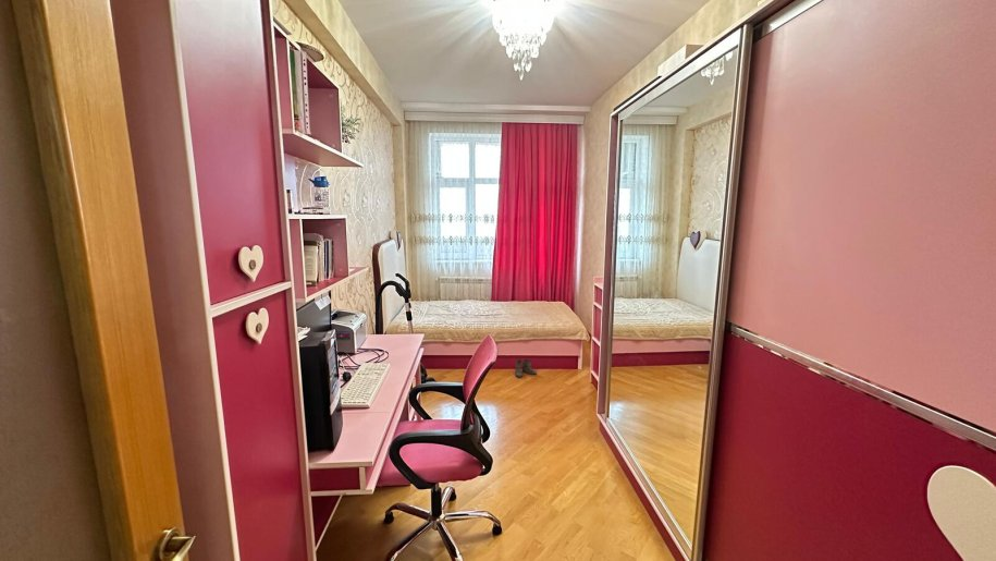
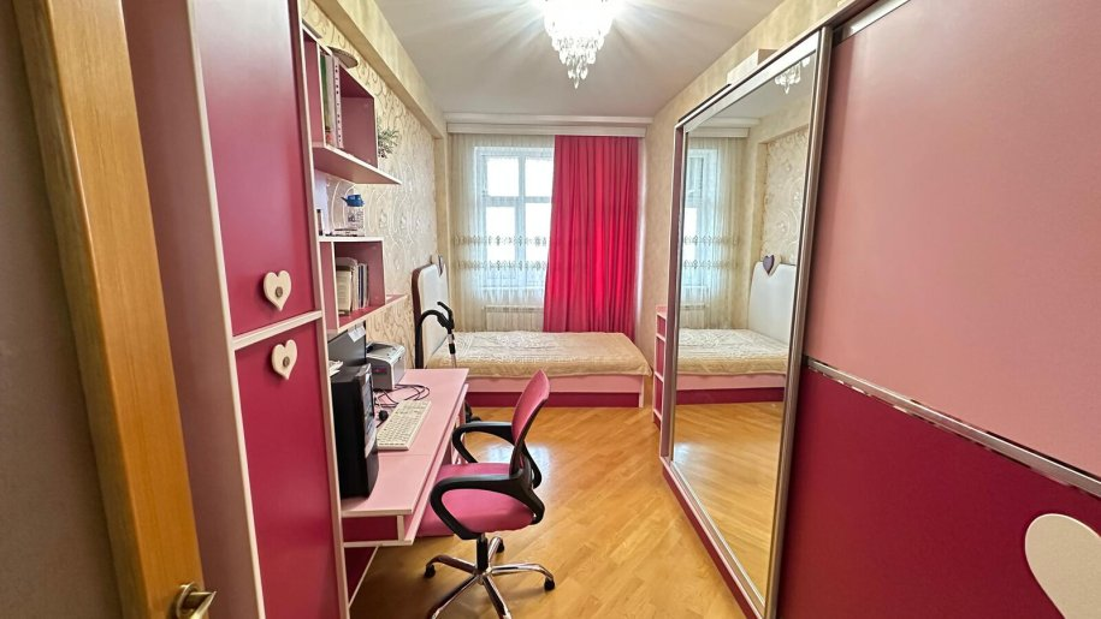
- boots [514,357,538,379]
